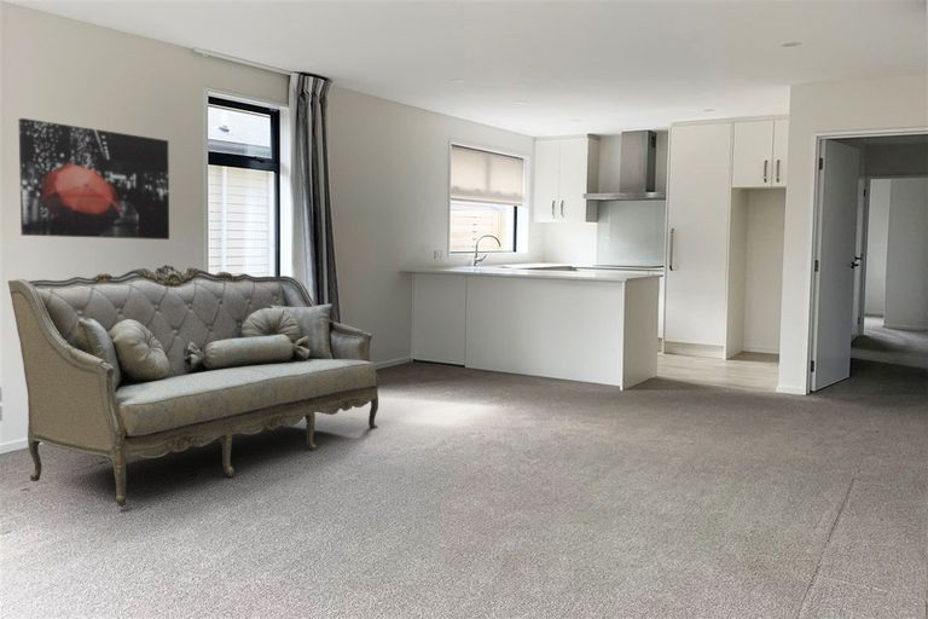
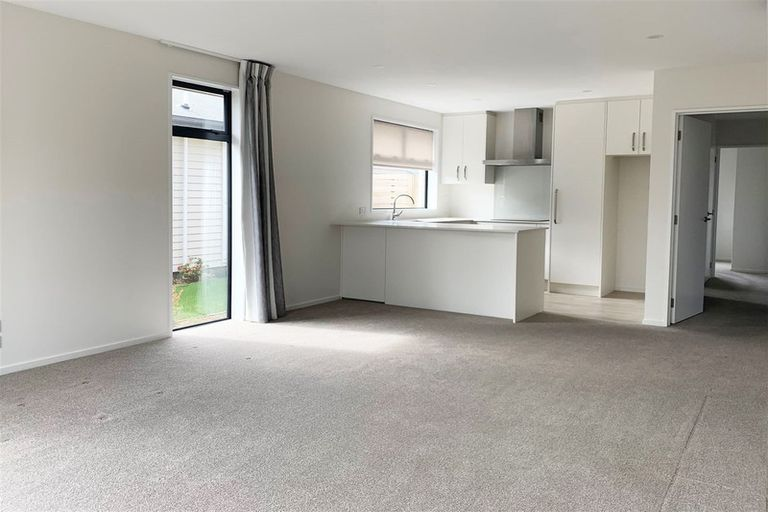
- wall art [18,117,170,241]
- sofa [7,264,381,508]
